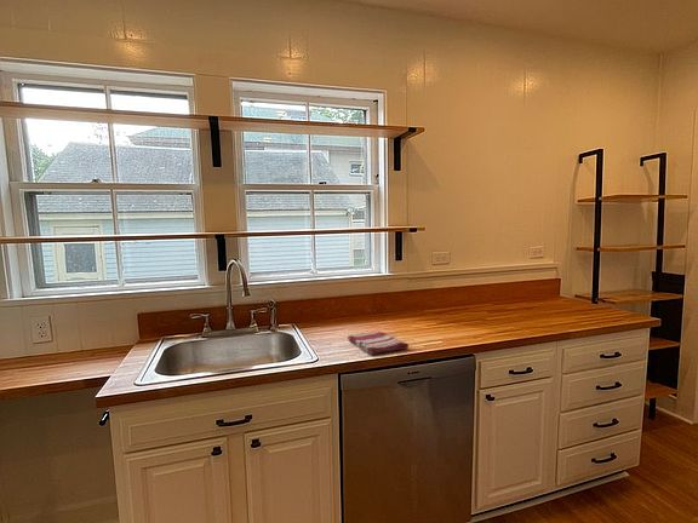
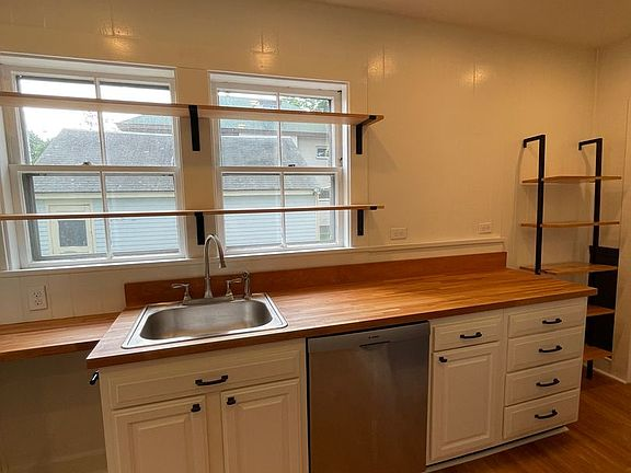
- dish towel [347,329,410,356]
